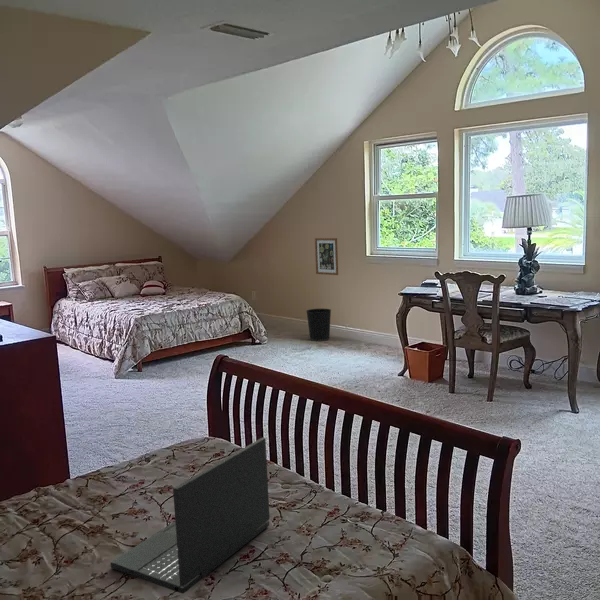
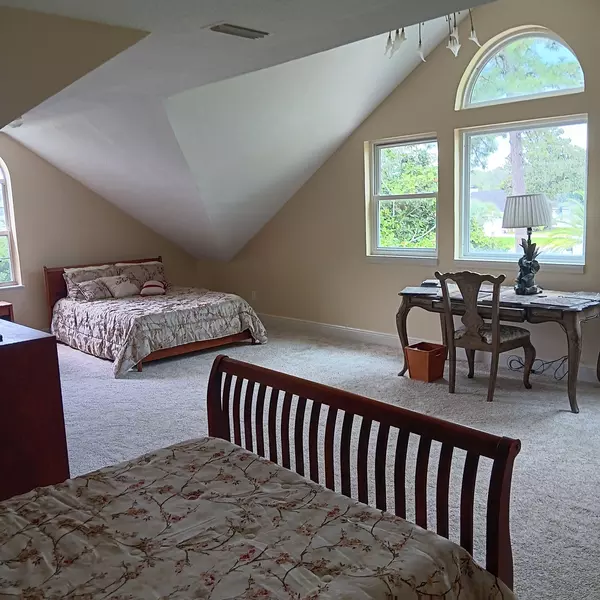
- laptop [109,437,271,595]
- wall art [314,237,339,276]
- wastebasket [305,308,332,342]
